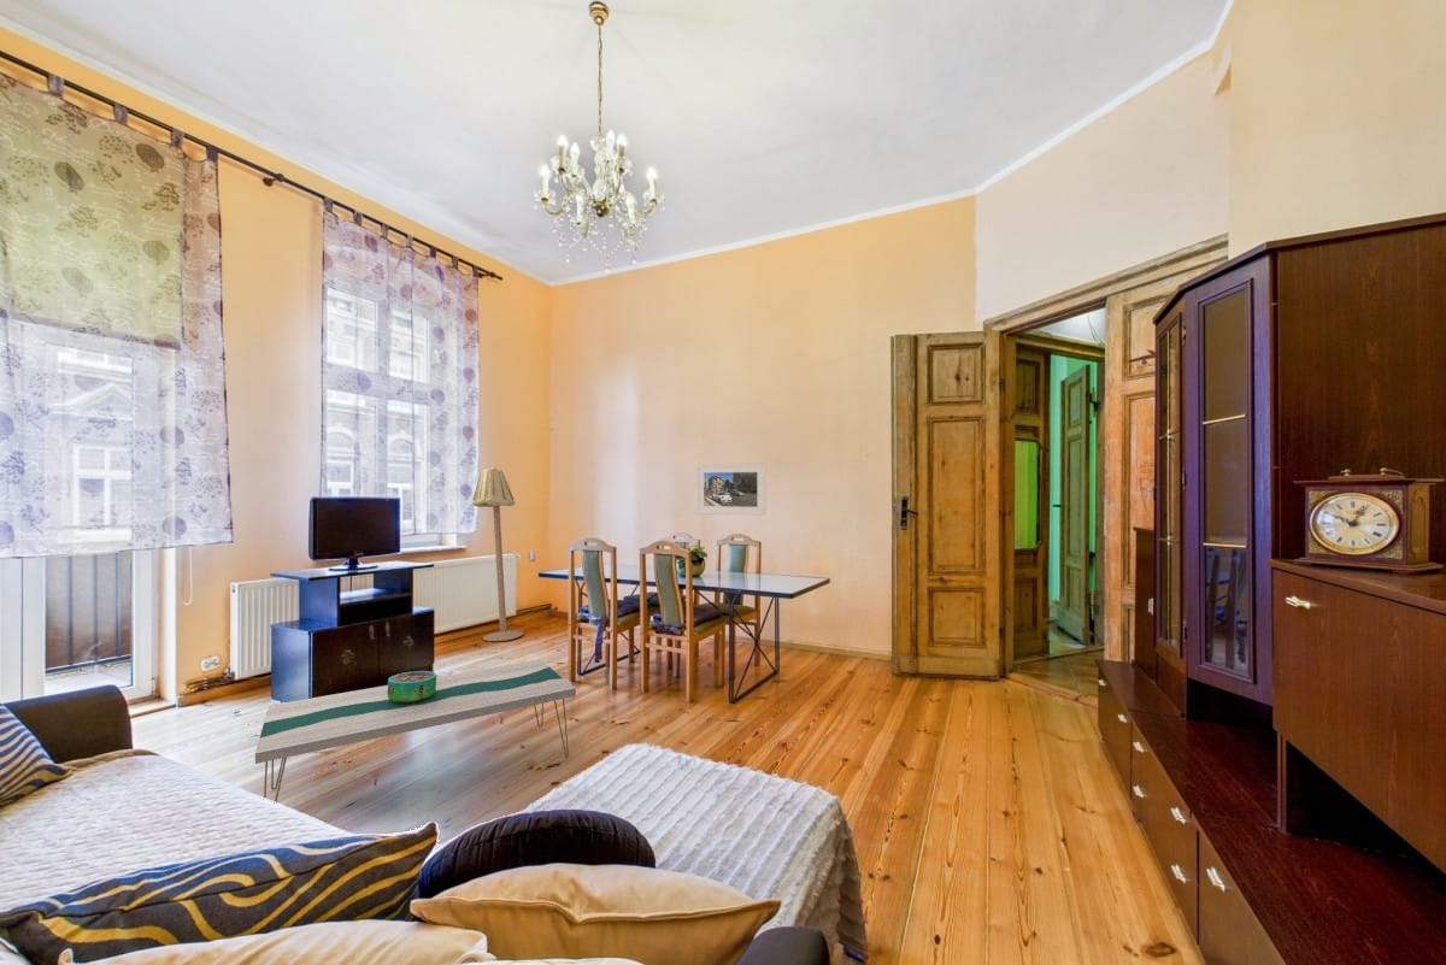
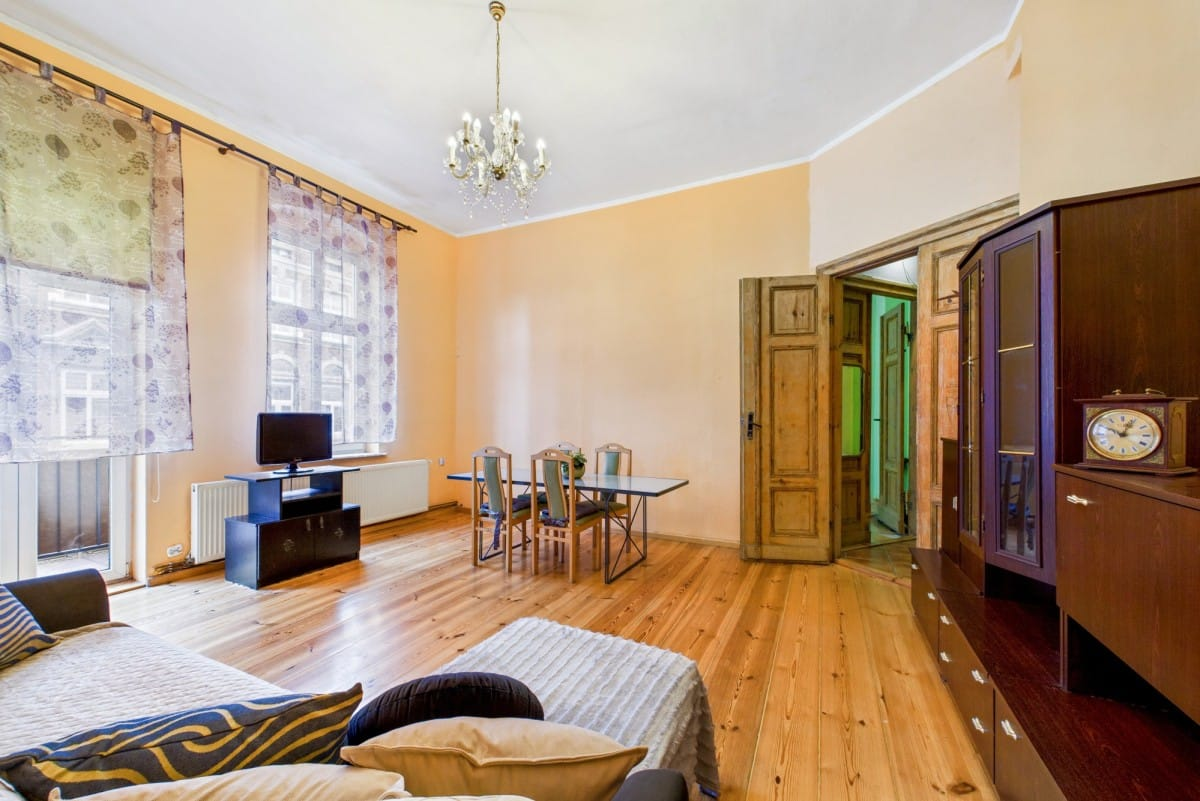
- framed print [695,463,766,517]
- floor lamp [471,466,524,642]
- coffee table [254,658,577,802]
- decorative bowl [387,670,437,704]
